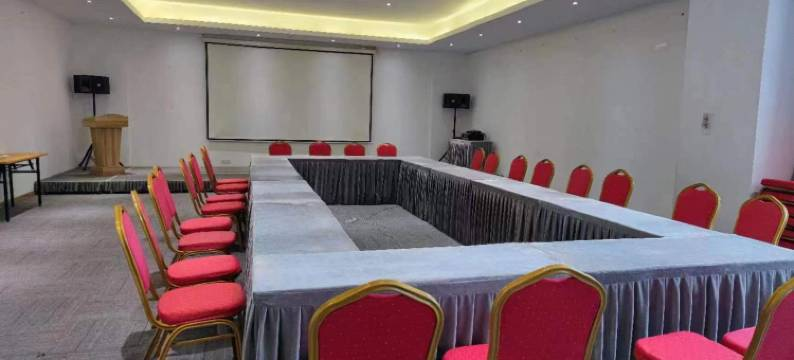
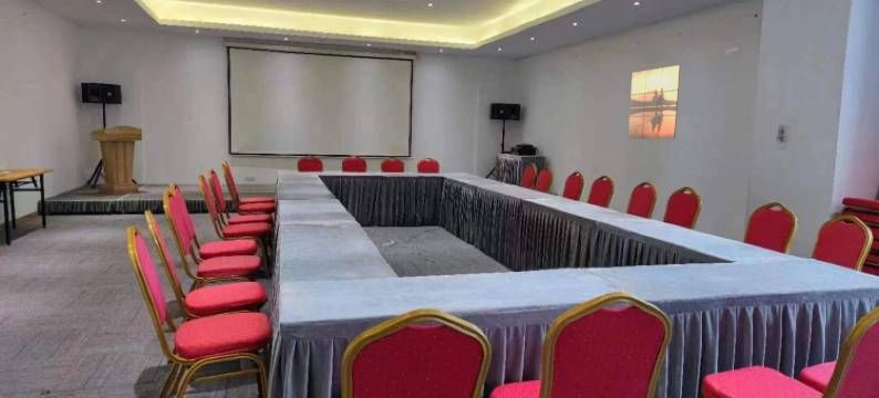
+ wall art [628,64,681,140]
